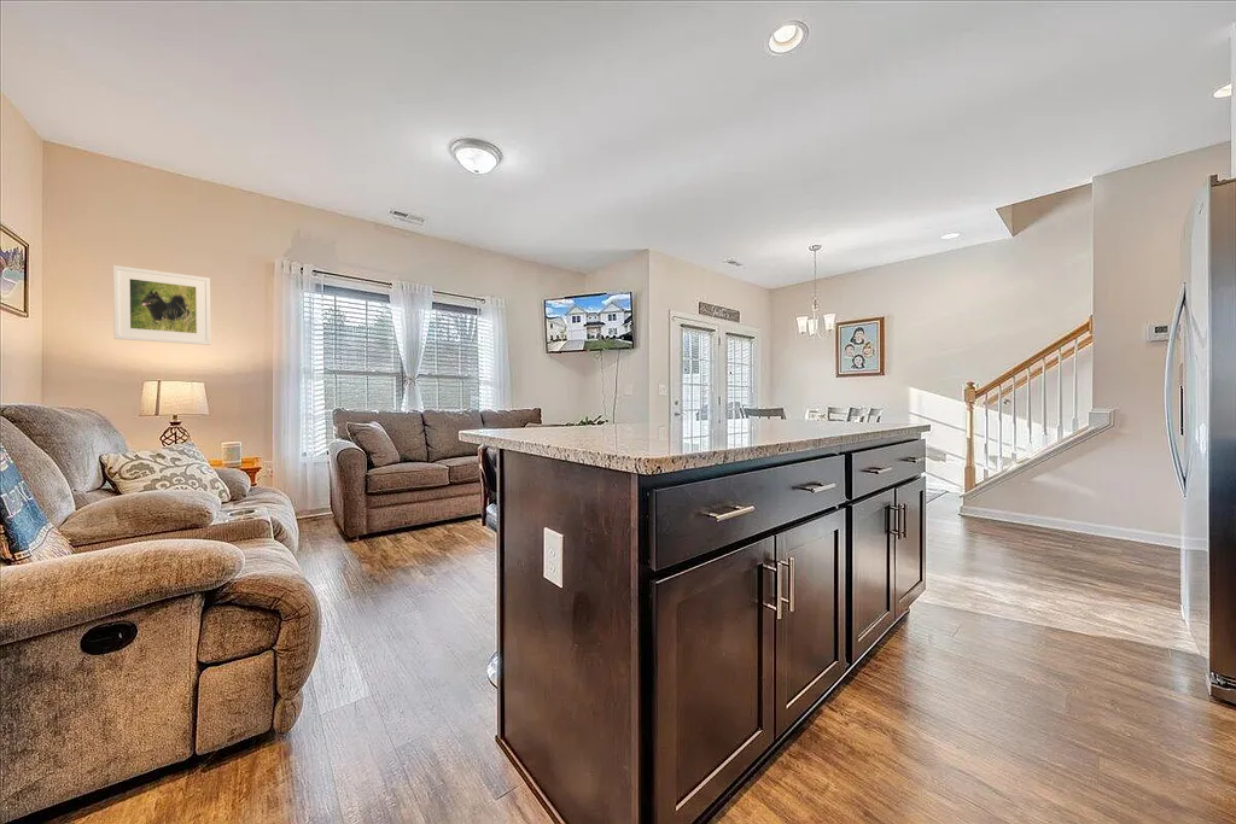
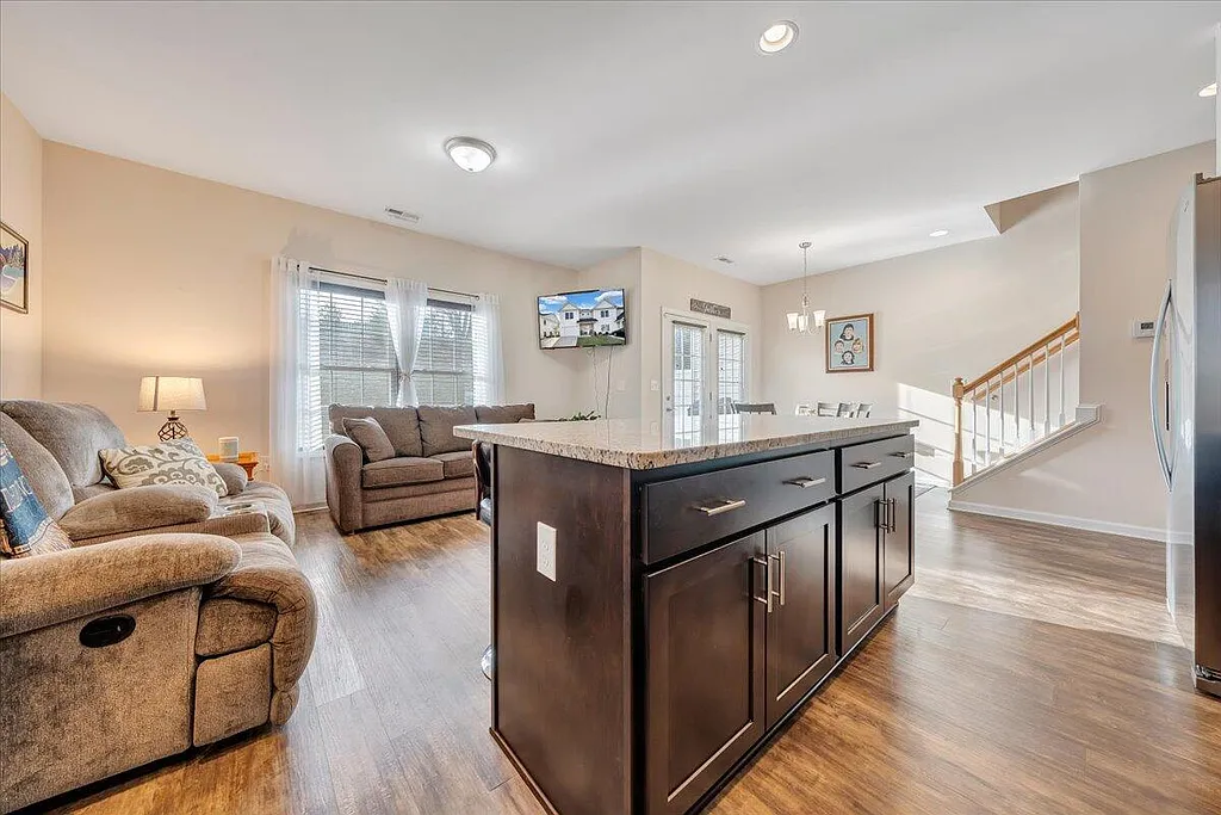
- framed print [112,264,211,346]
